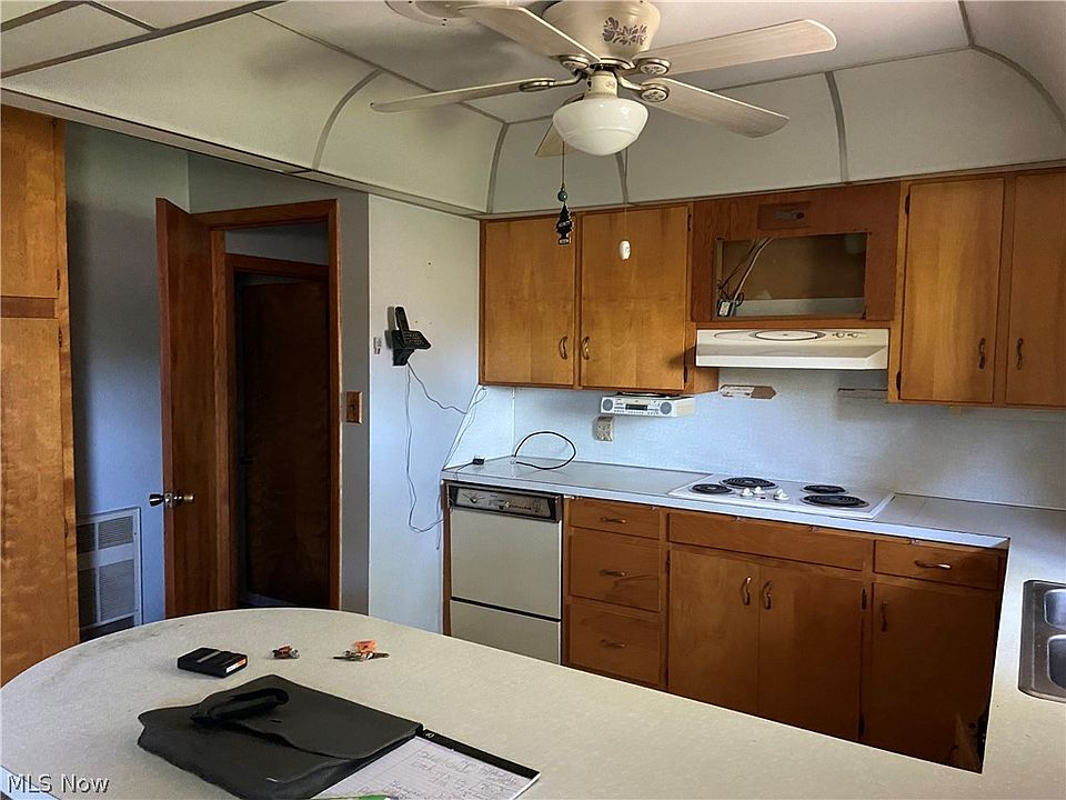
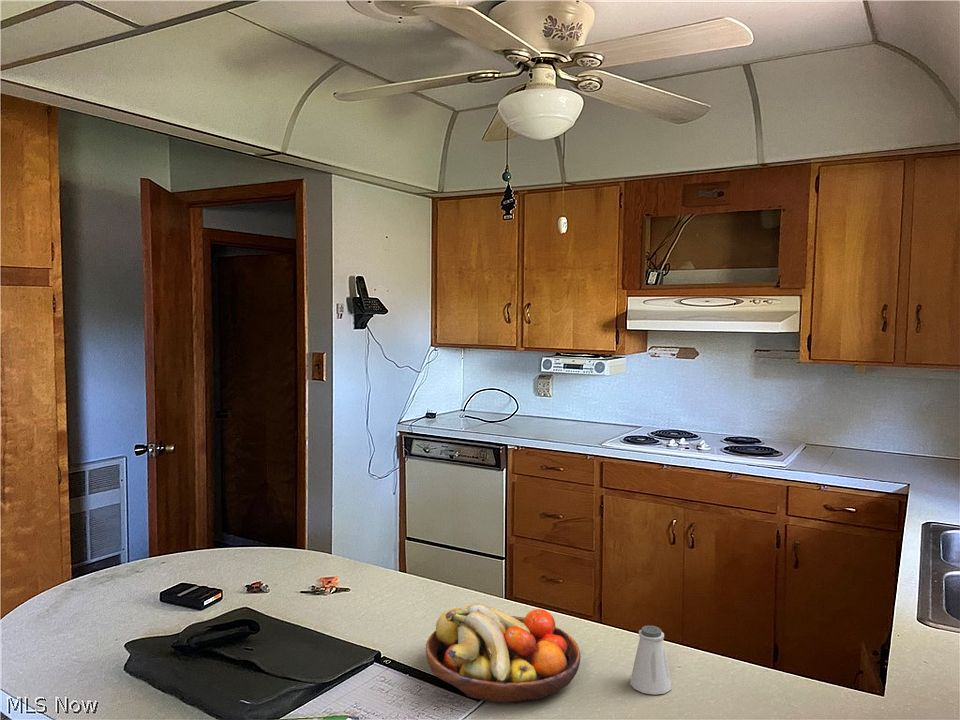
+ fruit bowl [425,603,582,704]
+ saltshaker [629,624,672,696]
